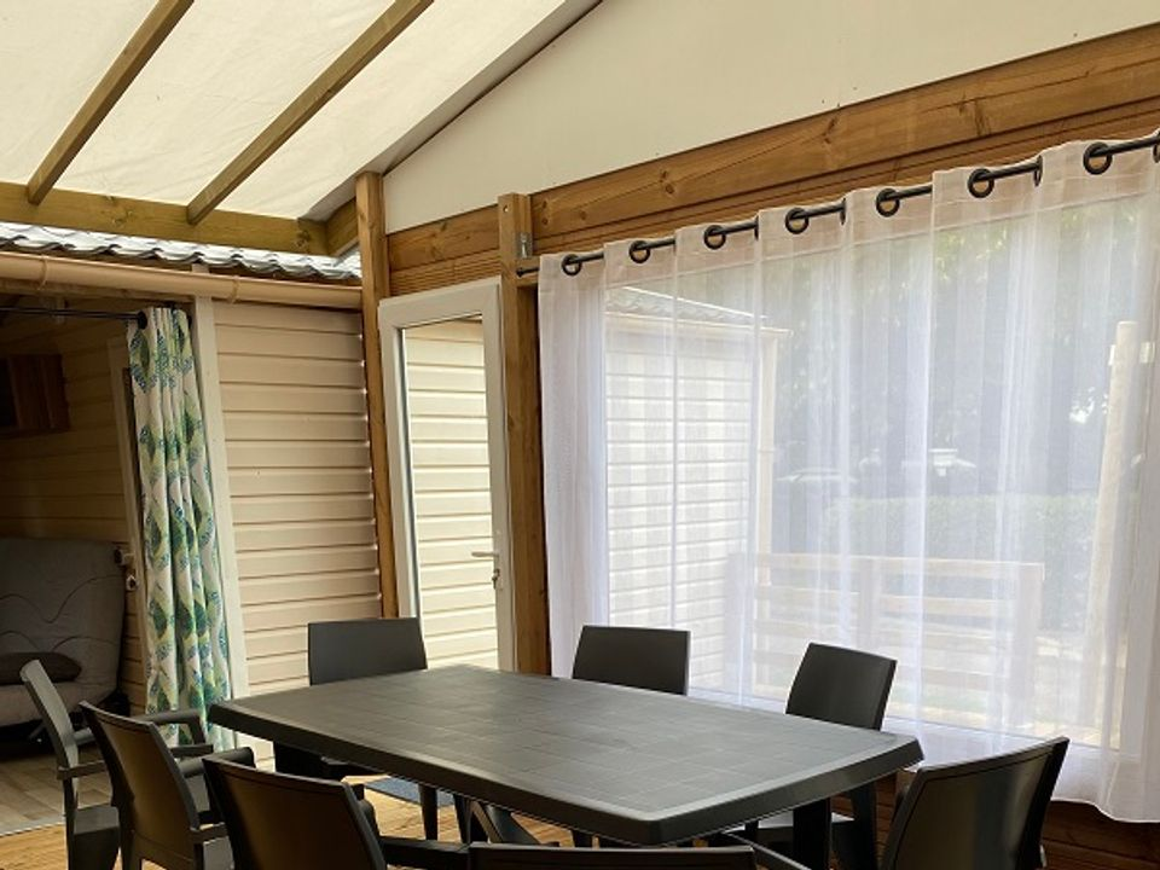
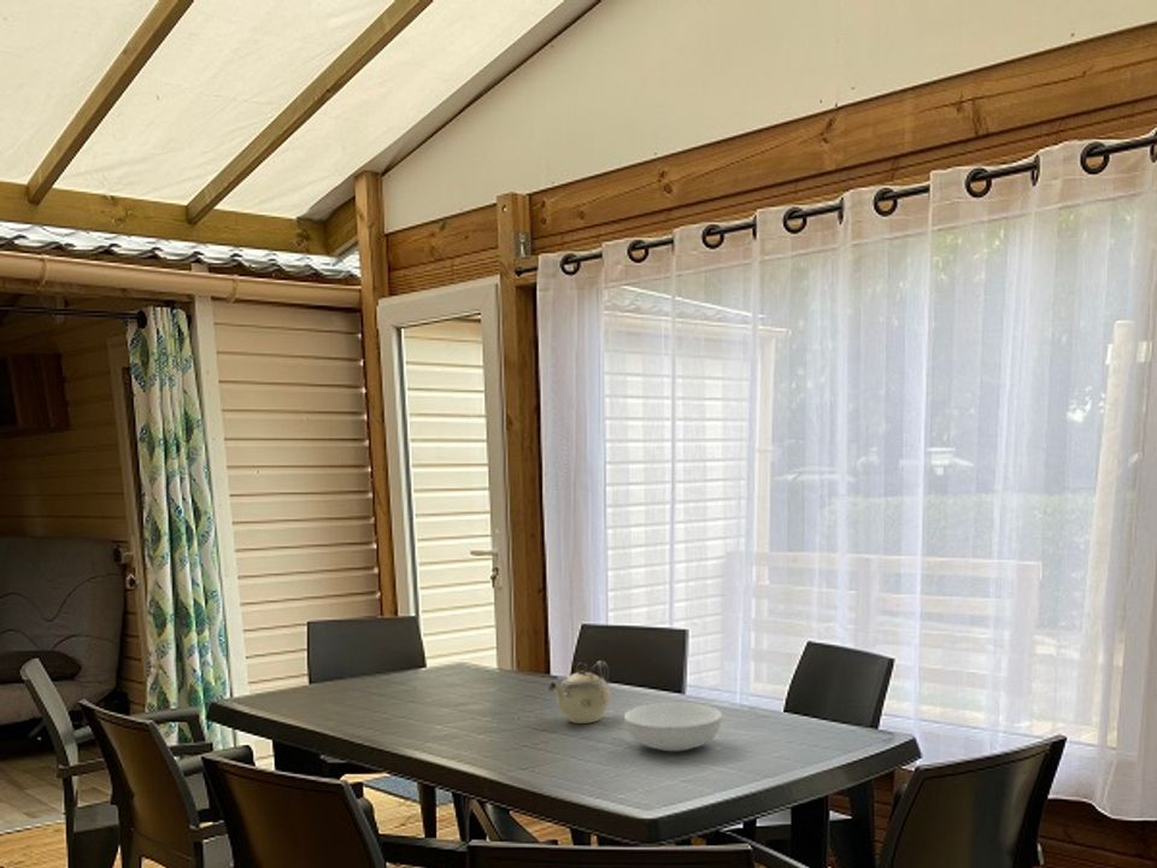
+ serving bowl [623,702,723,752]
+ teapot [547,659,611,725]
